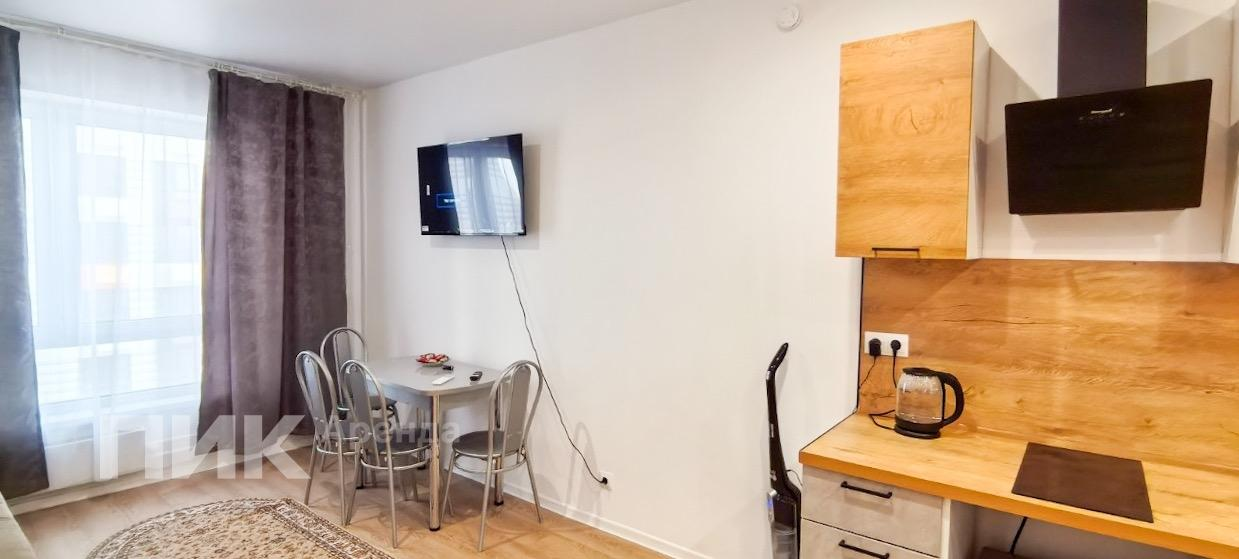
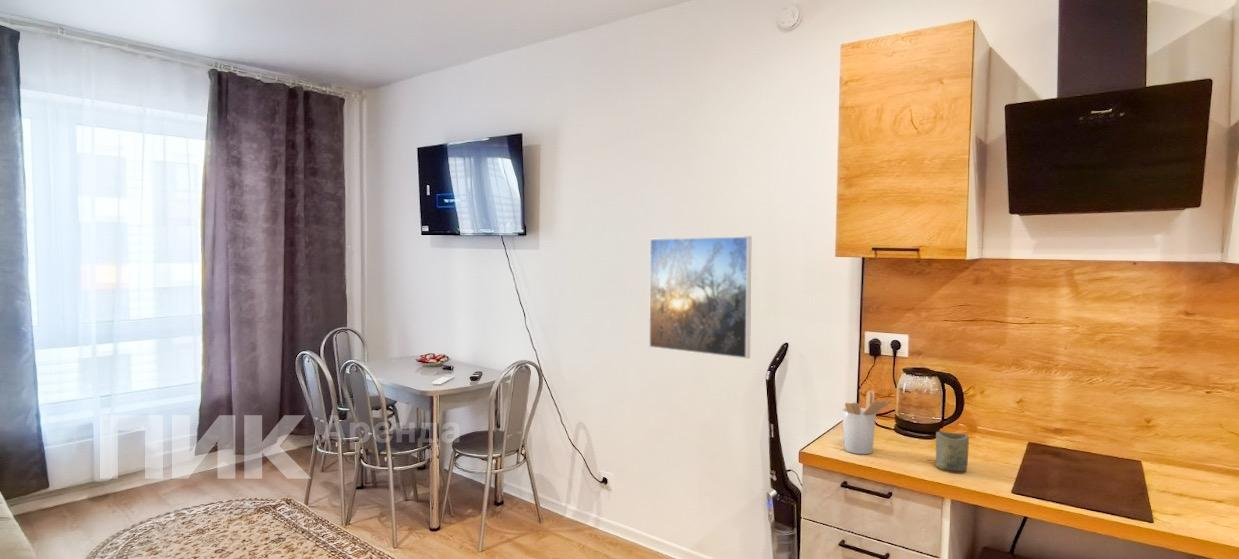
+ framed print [648,235,752,360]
+ cup [935,431,970,472]
+ utensil holder [841,389,894,455]
